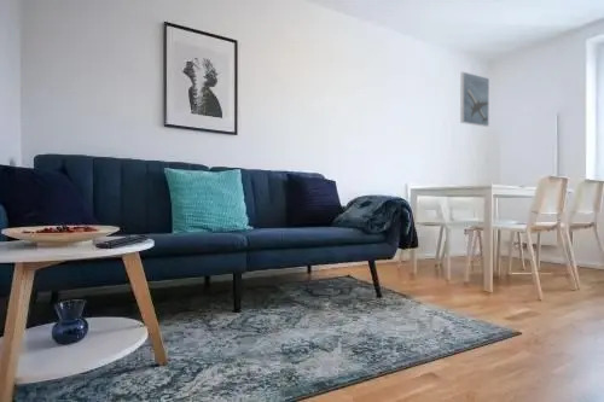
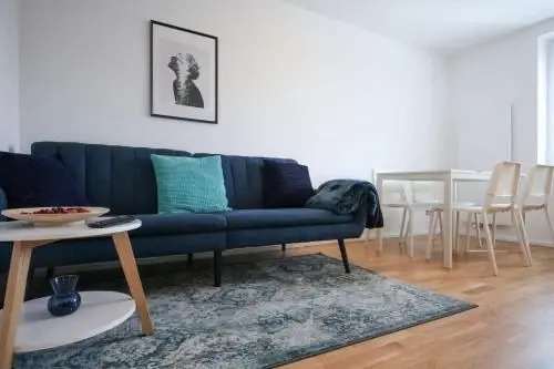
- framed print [459,71,490,128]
